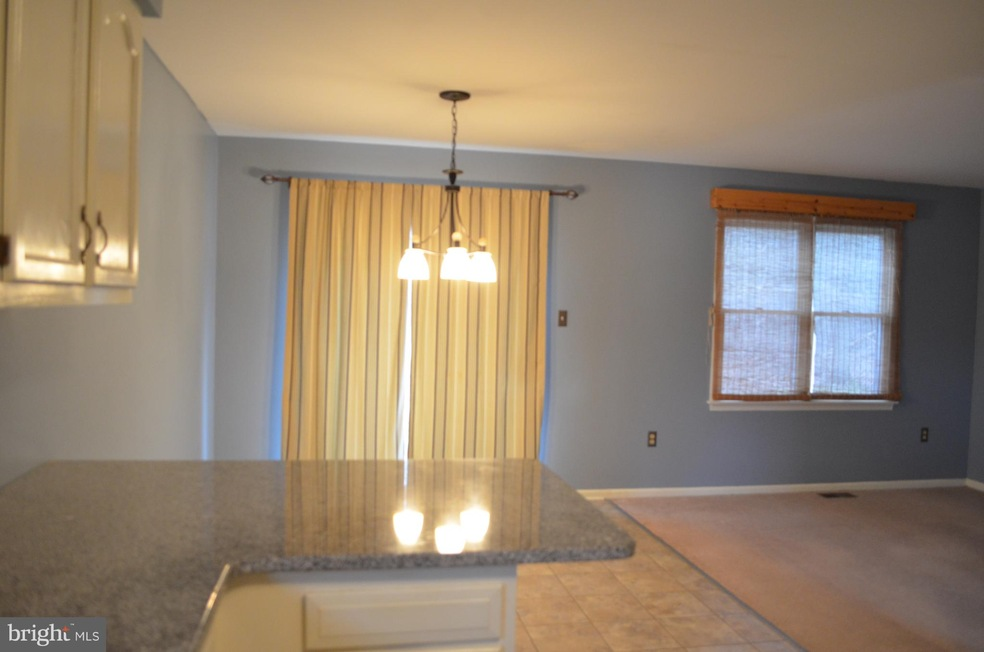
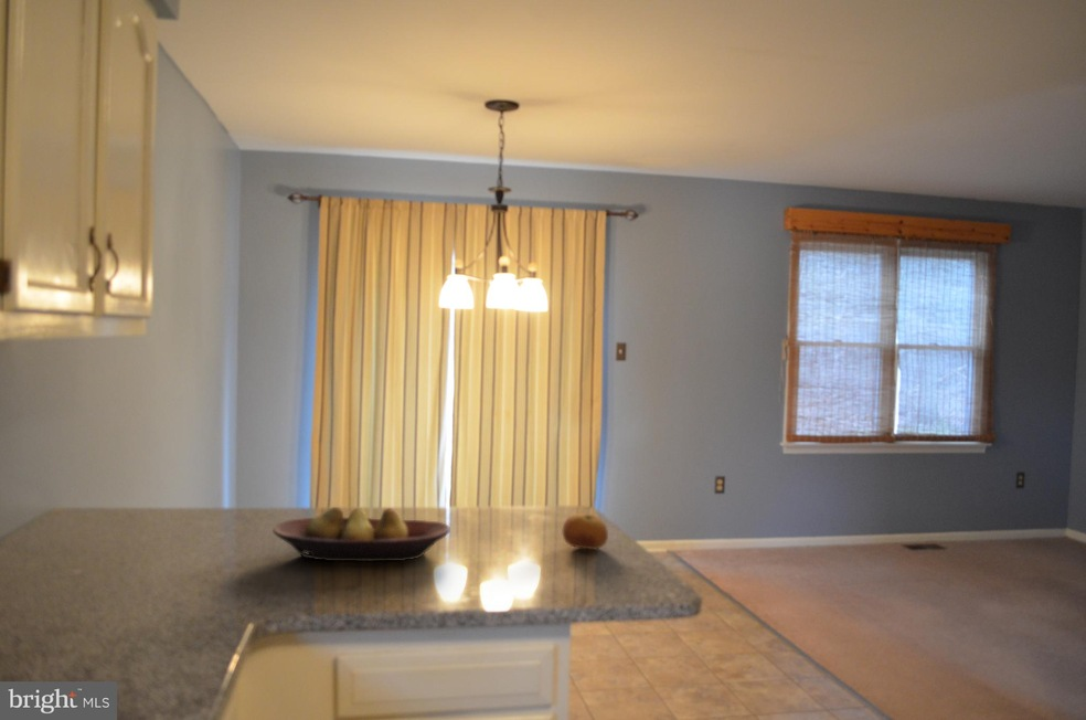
+ fruit bowl [272,506,451,562]
+ fruit [562,512,609,551]
